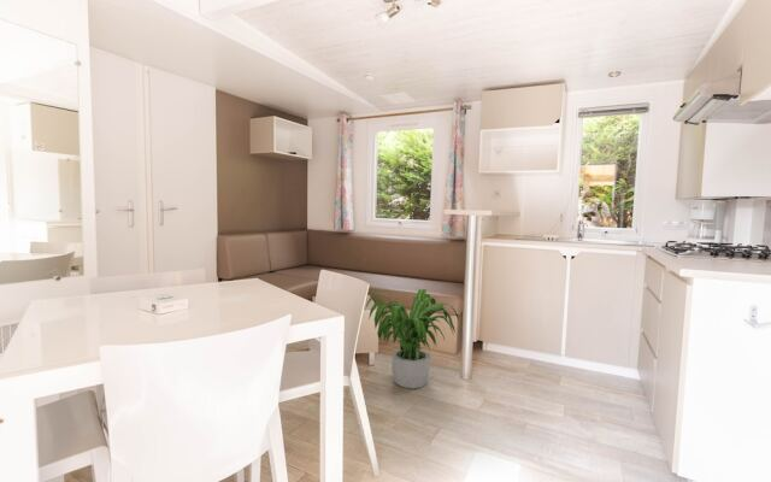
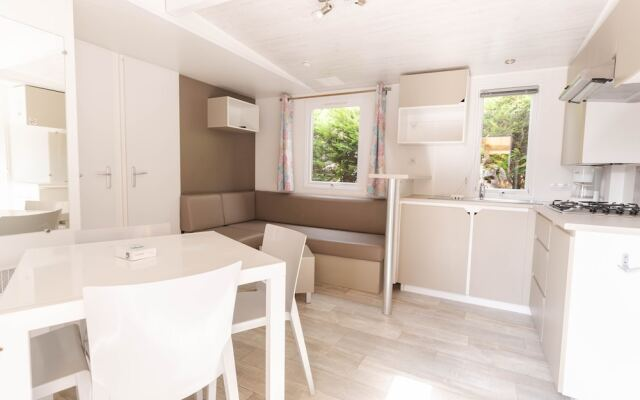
- potted plant [364,288,460,389]
